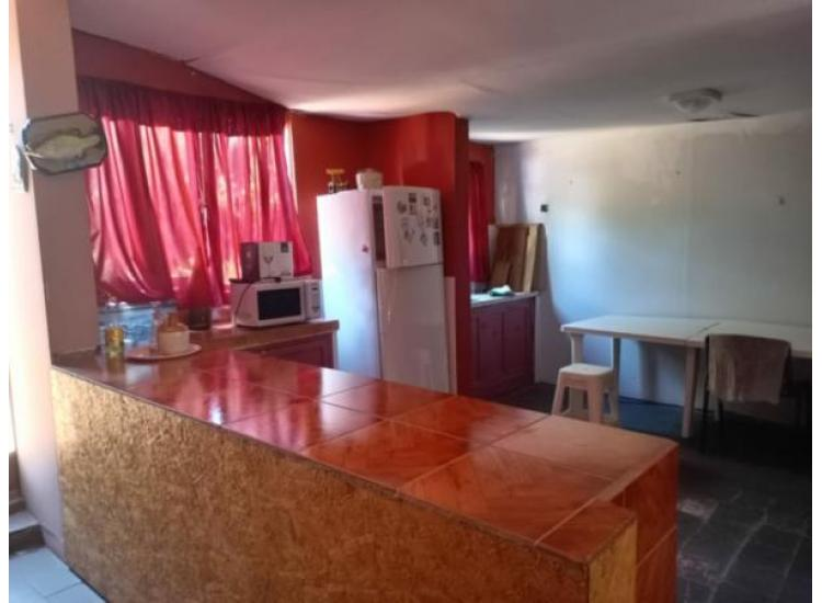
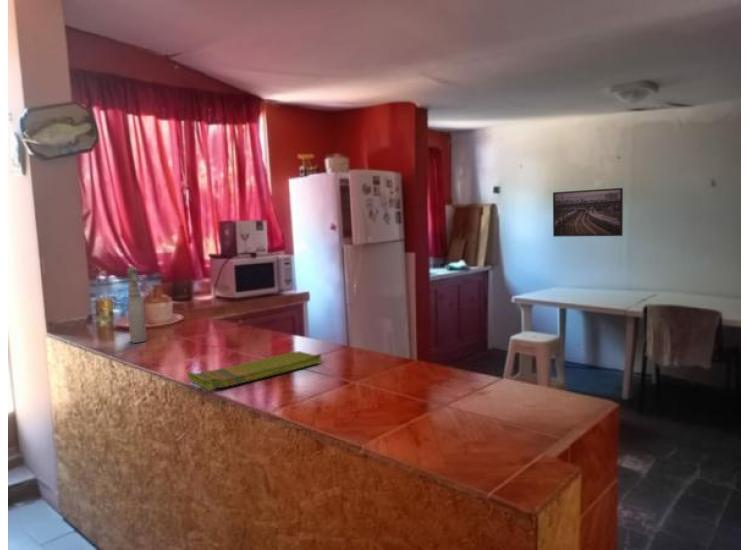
+ dish towel [187,350,323,392]
+ spray bottle [126,266,148,344]
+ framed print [552,187,624,238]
